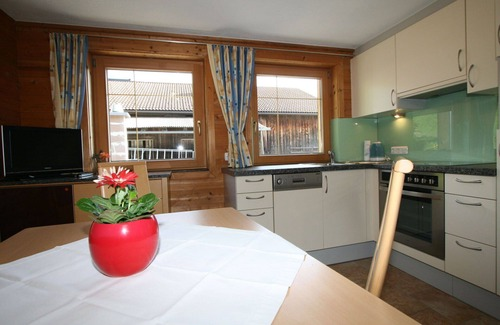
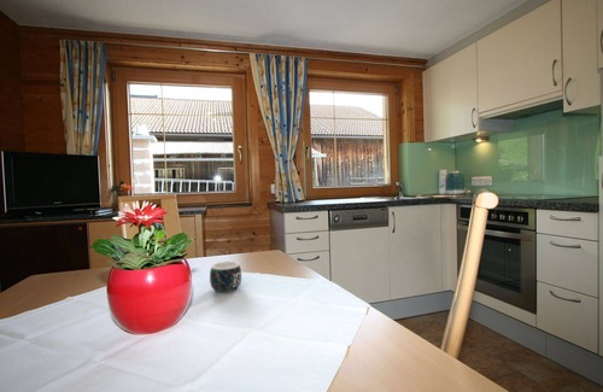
+ mug [209,261,242,293]
